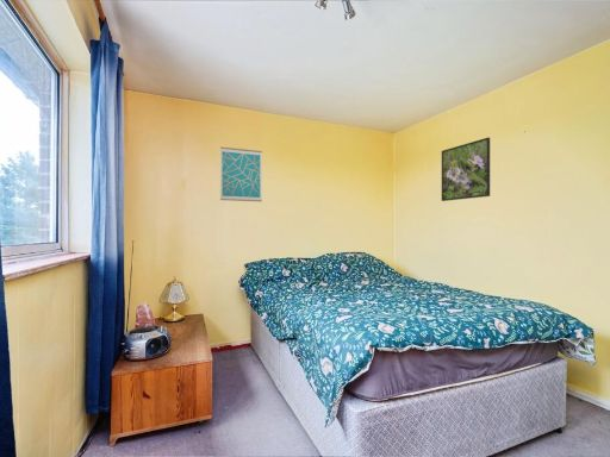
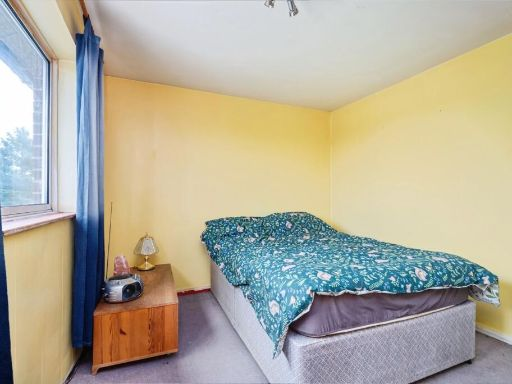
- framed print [441,136,491,202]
- wall art [219,146,263,202]
